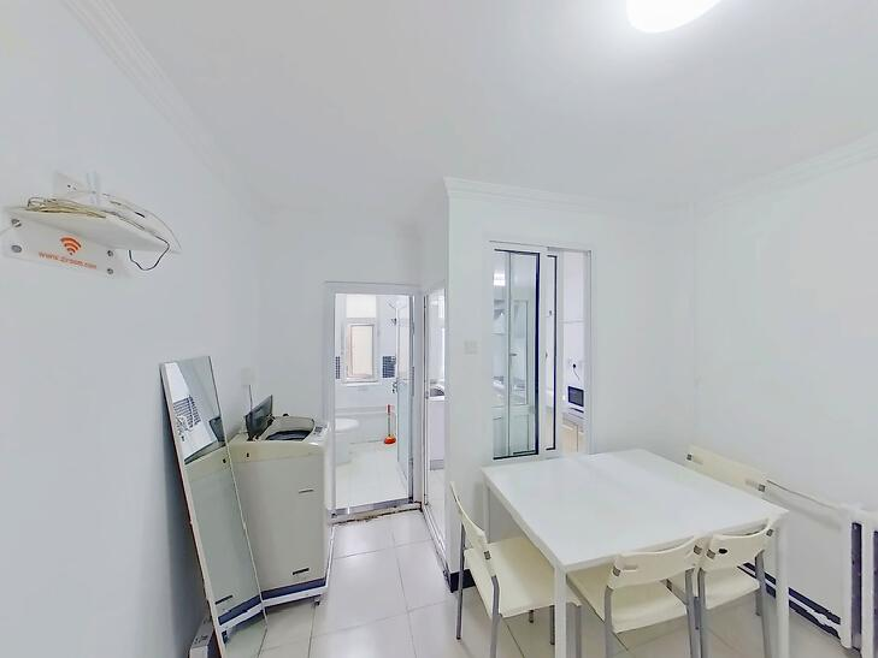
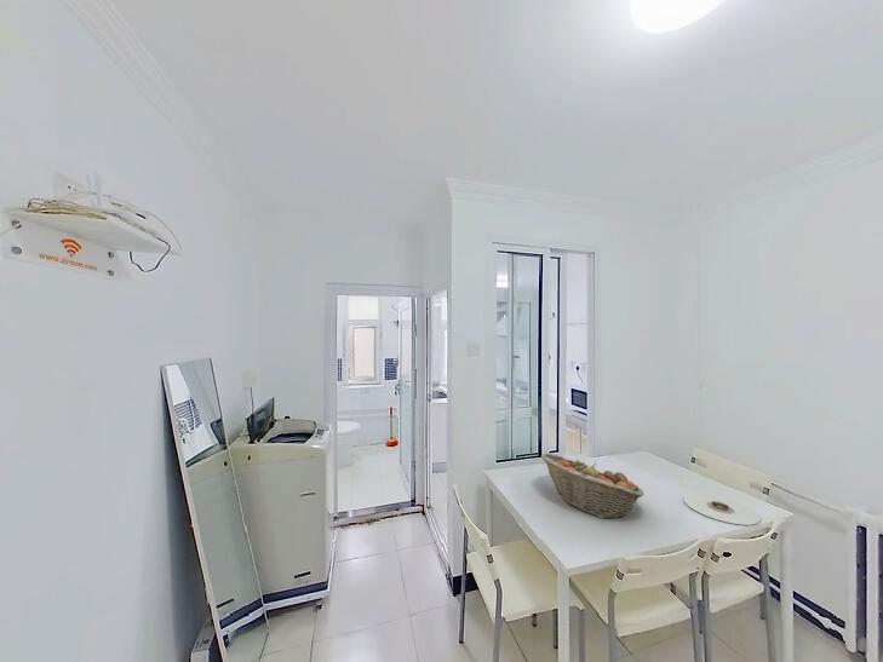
+ plate [683,493,762,526]
+ fruit basket [540,453,646,519]
